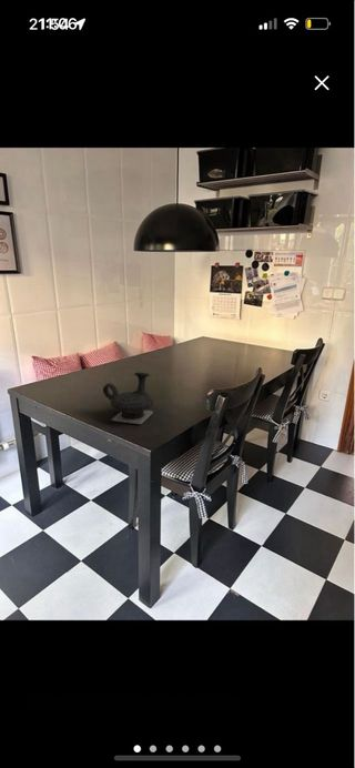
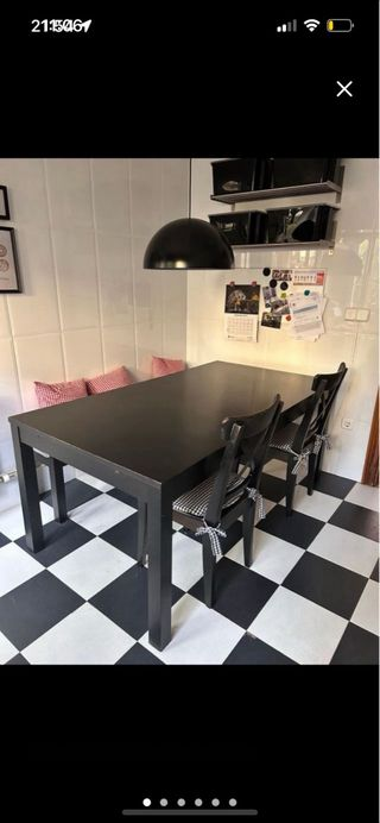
- teapot [102,371,155,425]
